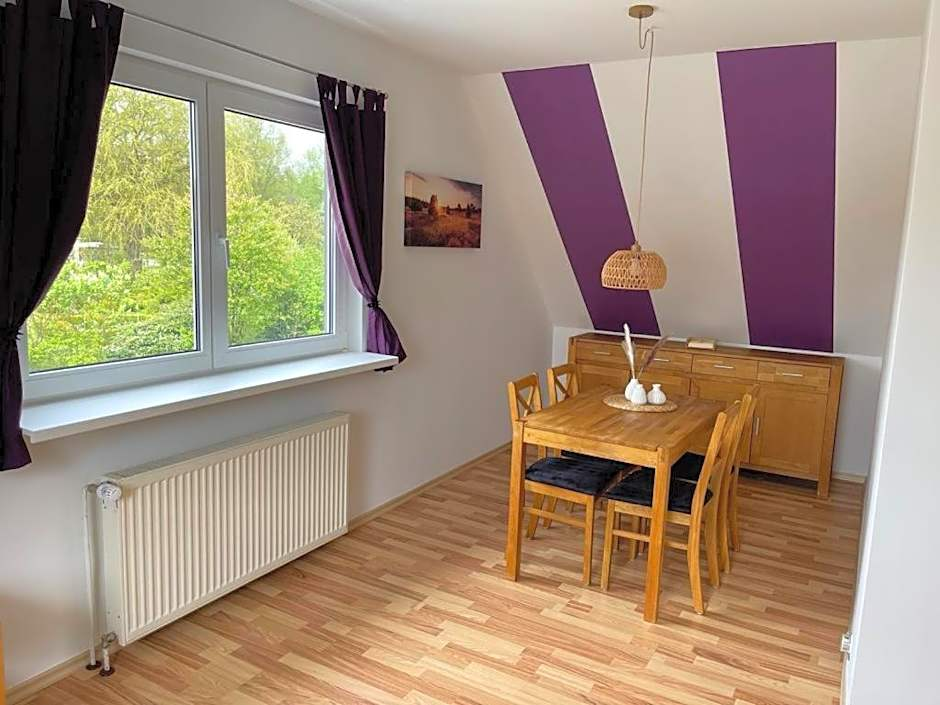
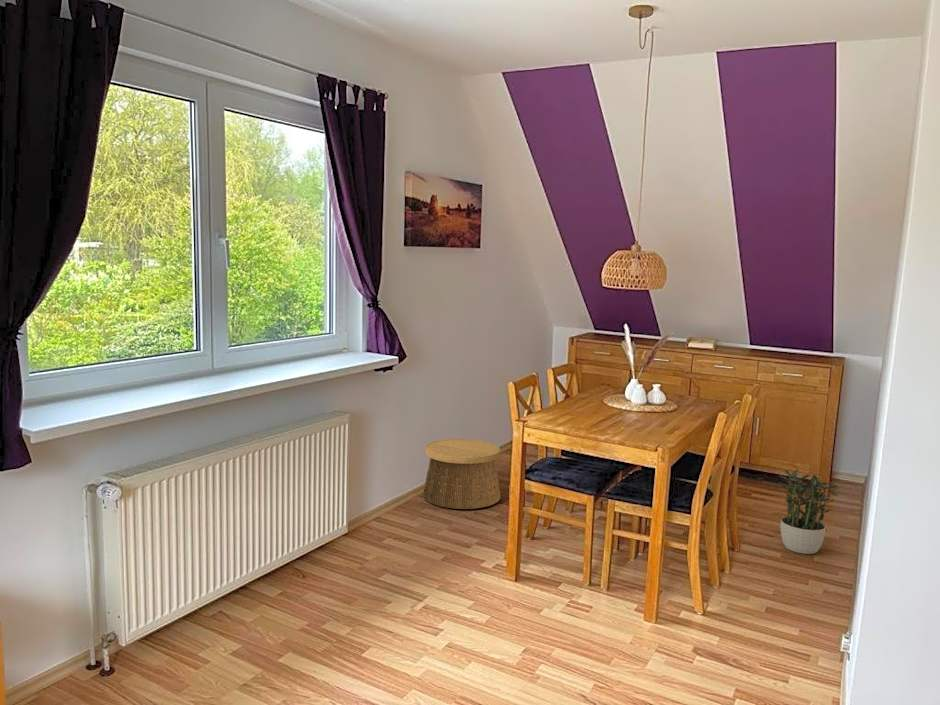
+ basket [422,438,501,510]
+ potted plant [777,468,839,555]
